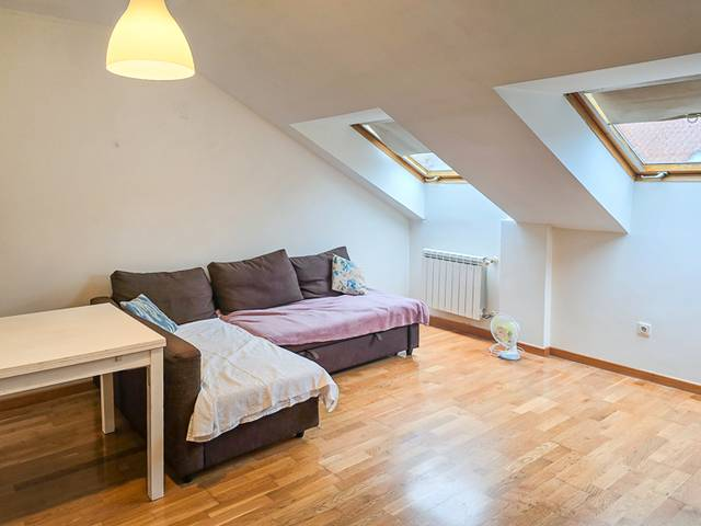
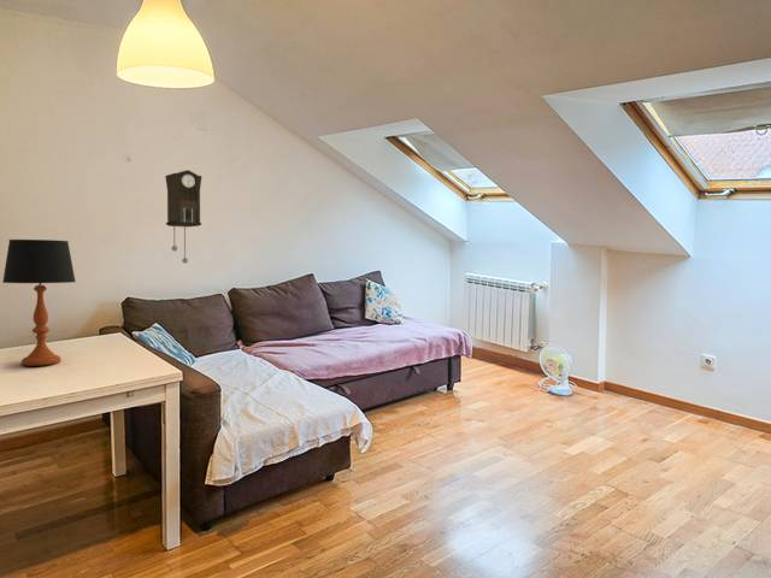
+ table lamp [1,238,77,367]
+ pendulum clock [164,169,202,265]
